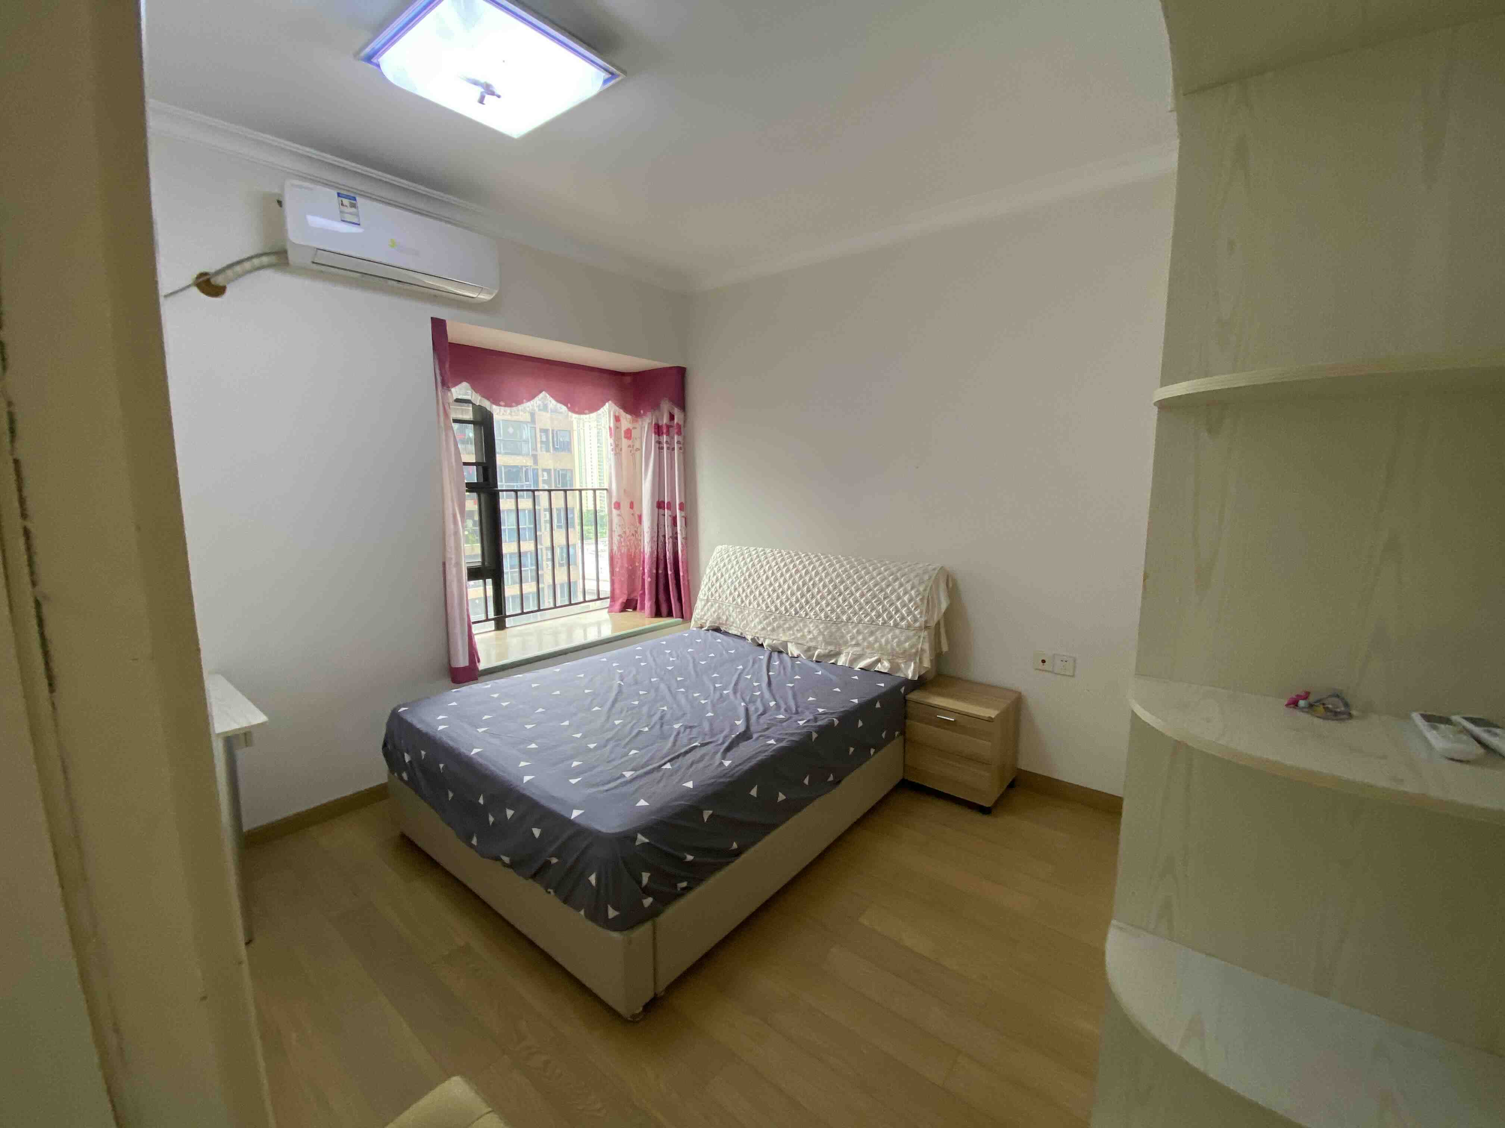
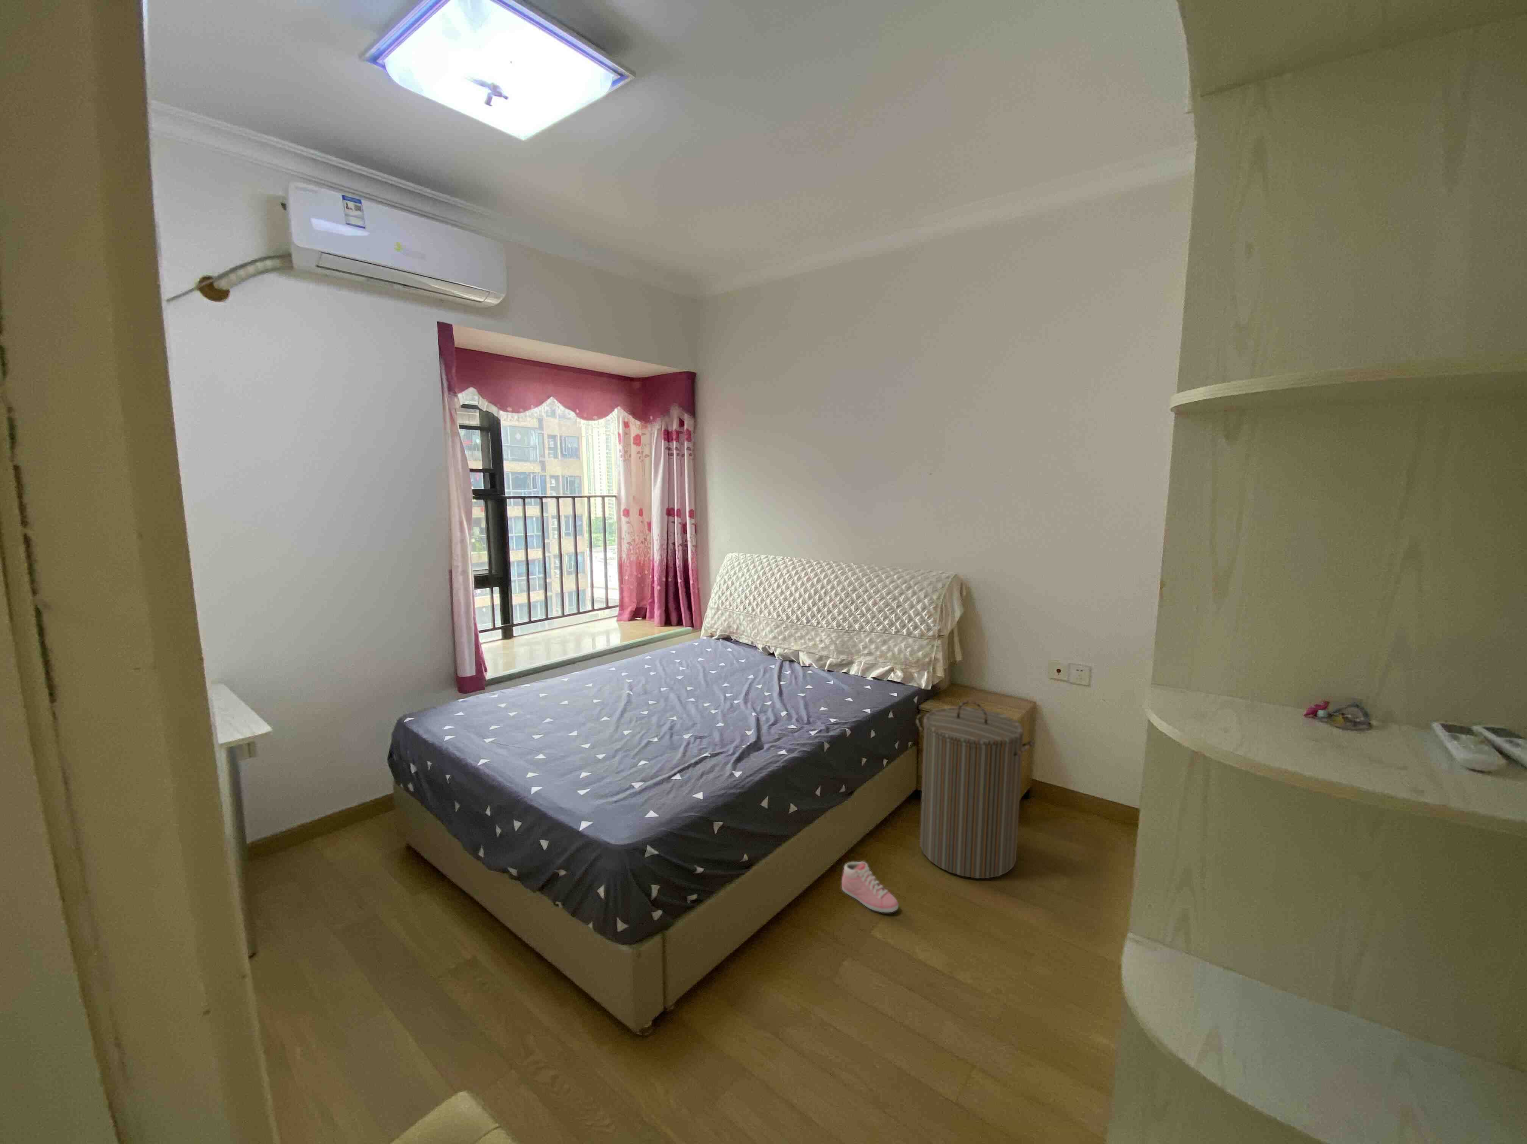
+ sneaker [842,862,898,913]
+ laundry hamper [916,701,1035,878]
